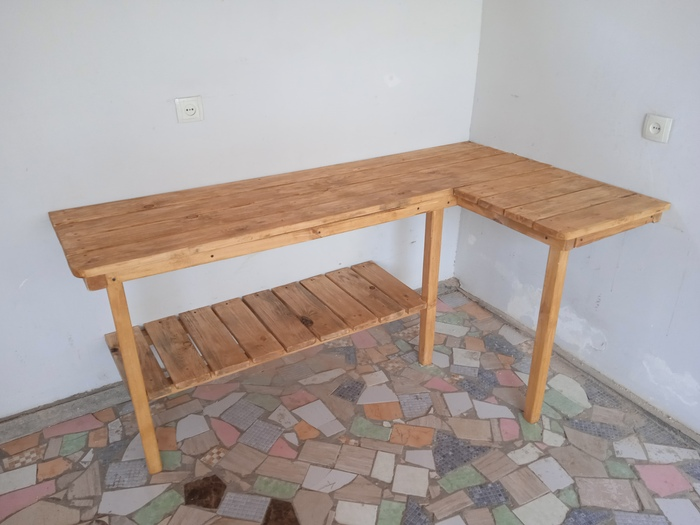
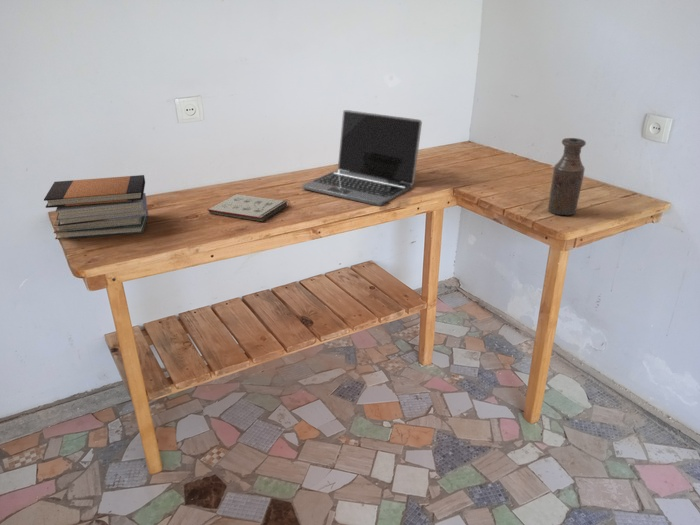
+ bottle [547,137,587,216]
+ book stack [43,174,149,240]
+ laptop [301,109,423,207]
+ notepad [206,193,291,223]
